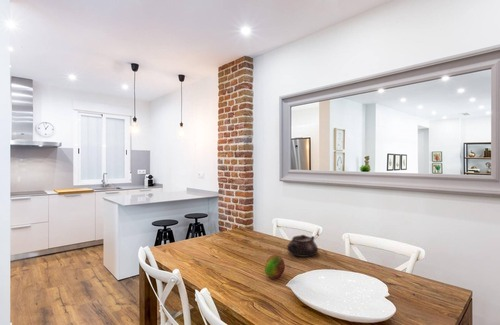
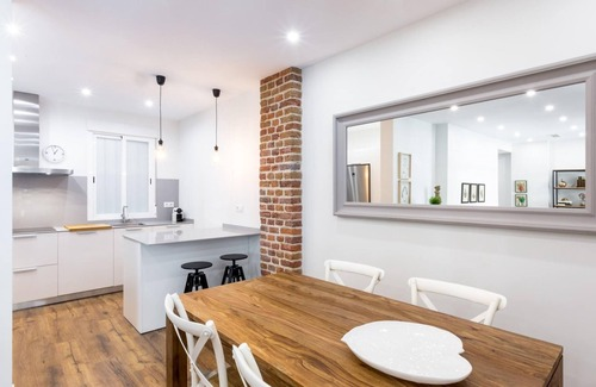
- teapot [286,234,319,258]
- fruit [264,254,286,280]
